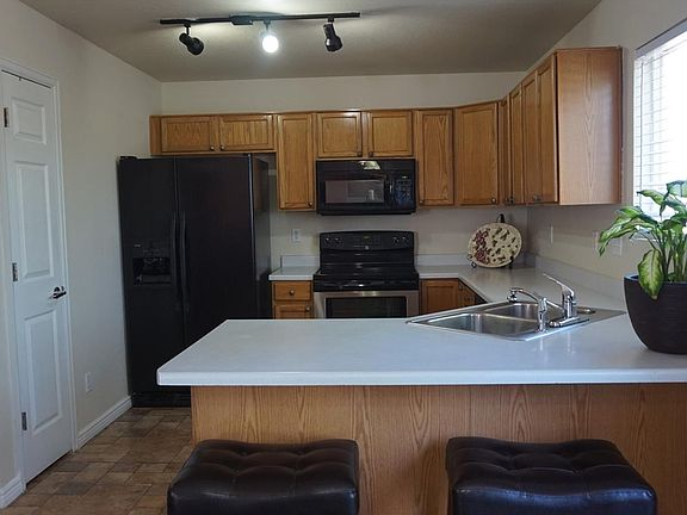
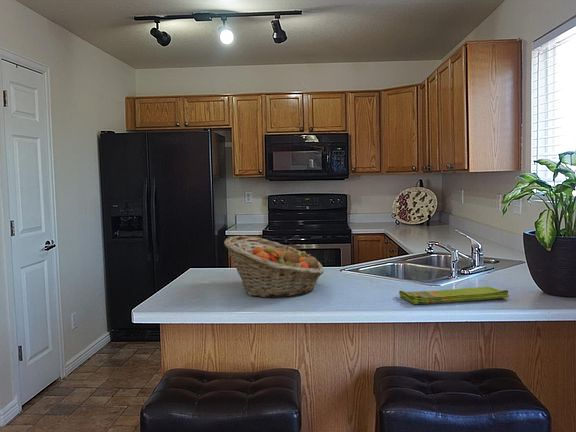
+ dish towel [398,286,510,305]
+ fruit basket [223,235,325,298]
